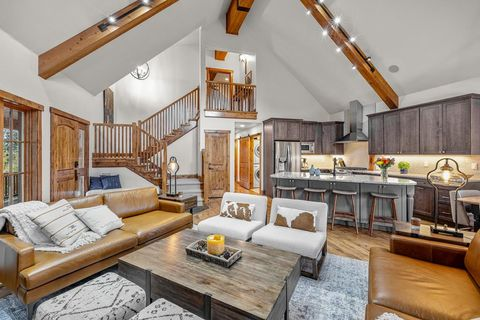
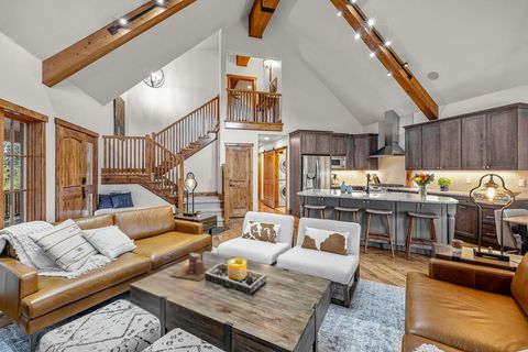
+ books [170,252,213,282]
